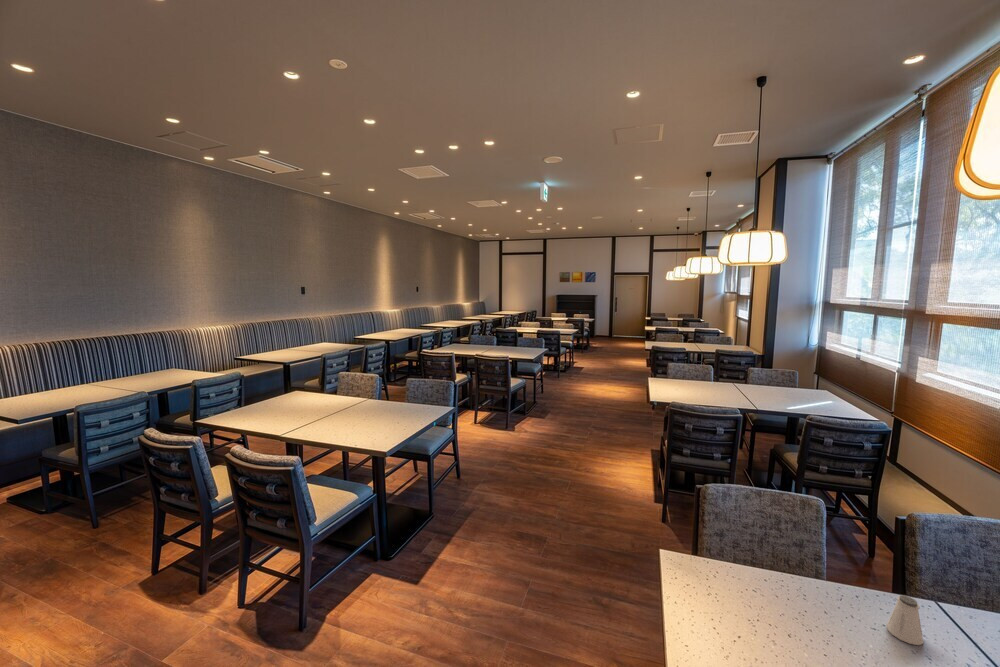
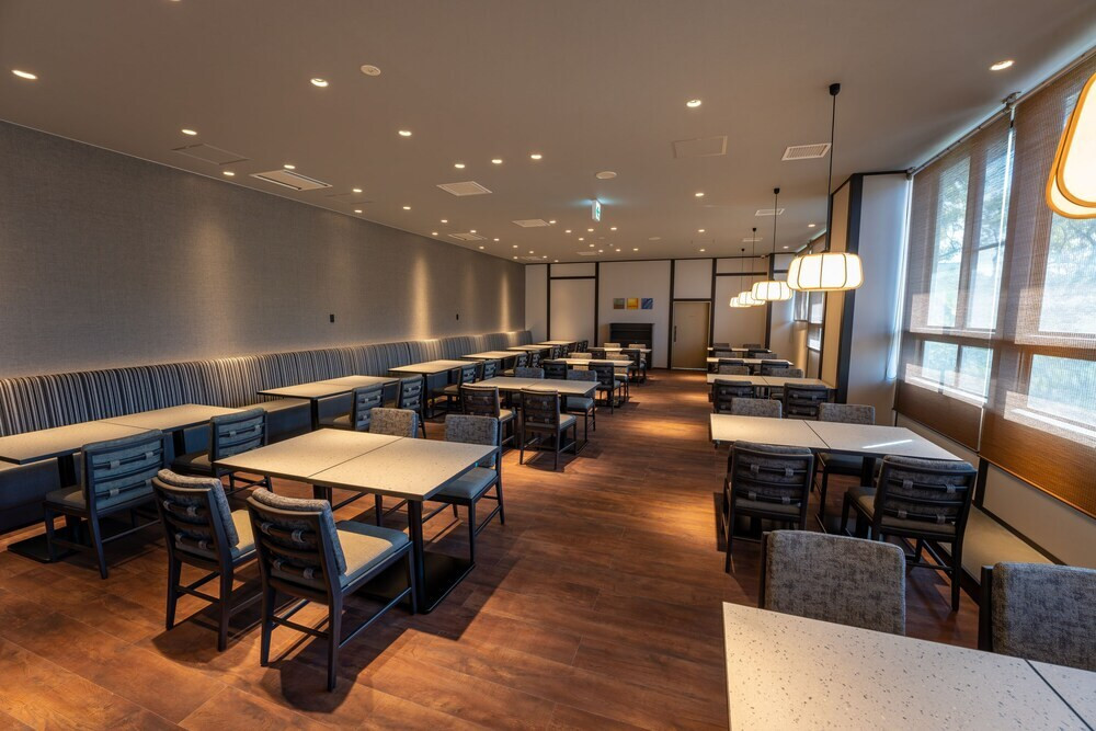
- saltshaker [886,594,924,646]
